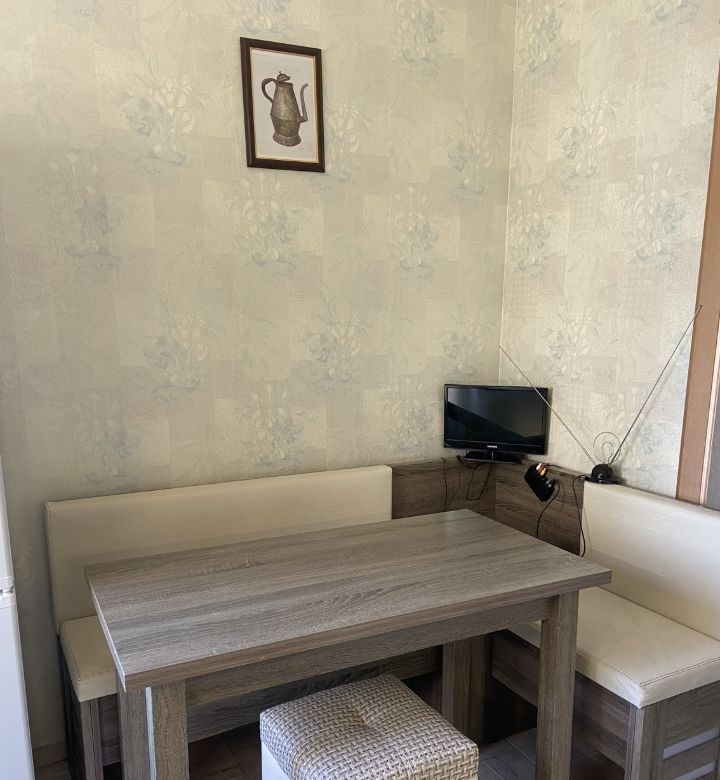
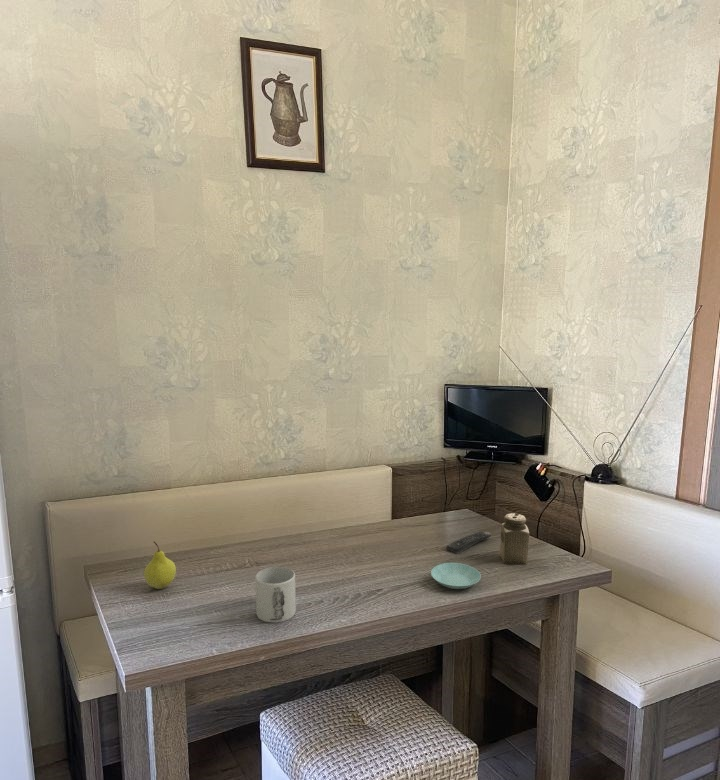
+ remote control [445,531,492,555]
+ fruit [143,541,177,590]
+ mug [254,566,297,624]
+ salt shaker [499,512,530,565]
+ saucer [430,562,482,590]
